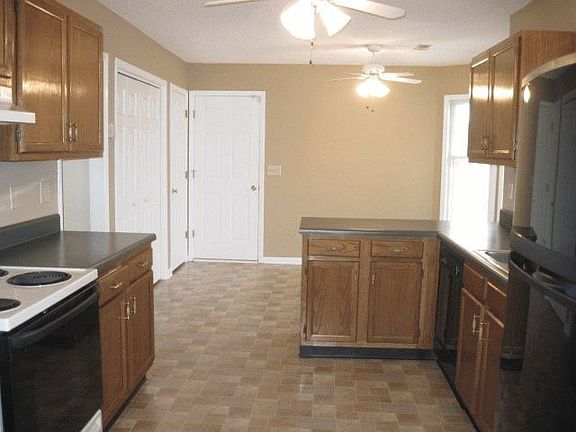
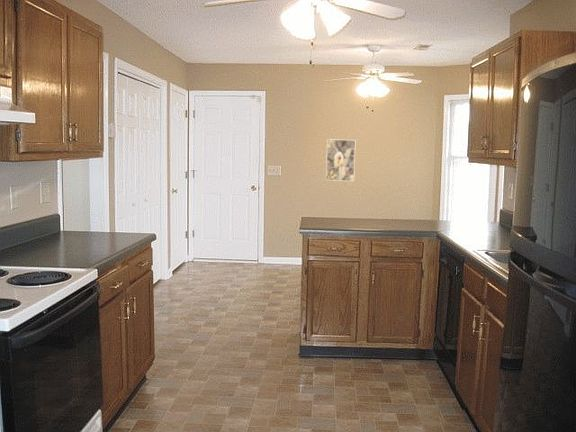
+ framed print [325,138,356,182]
